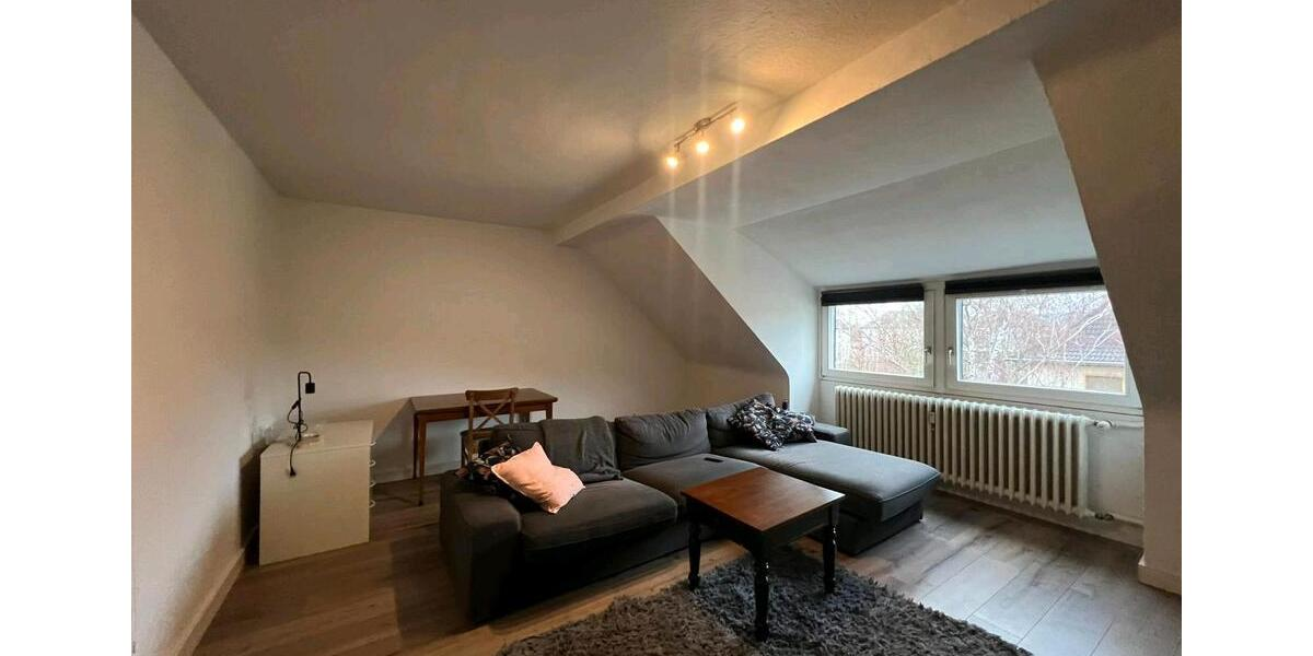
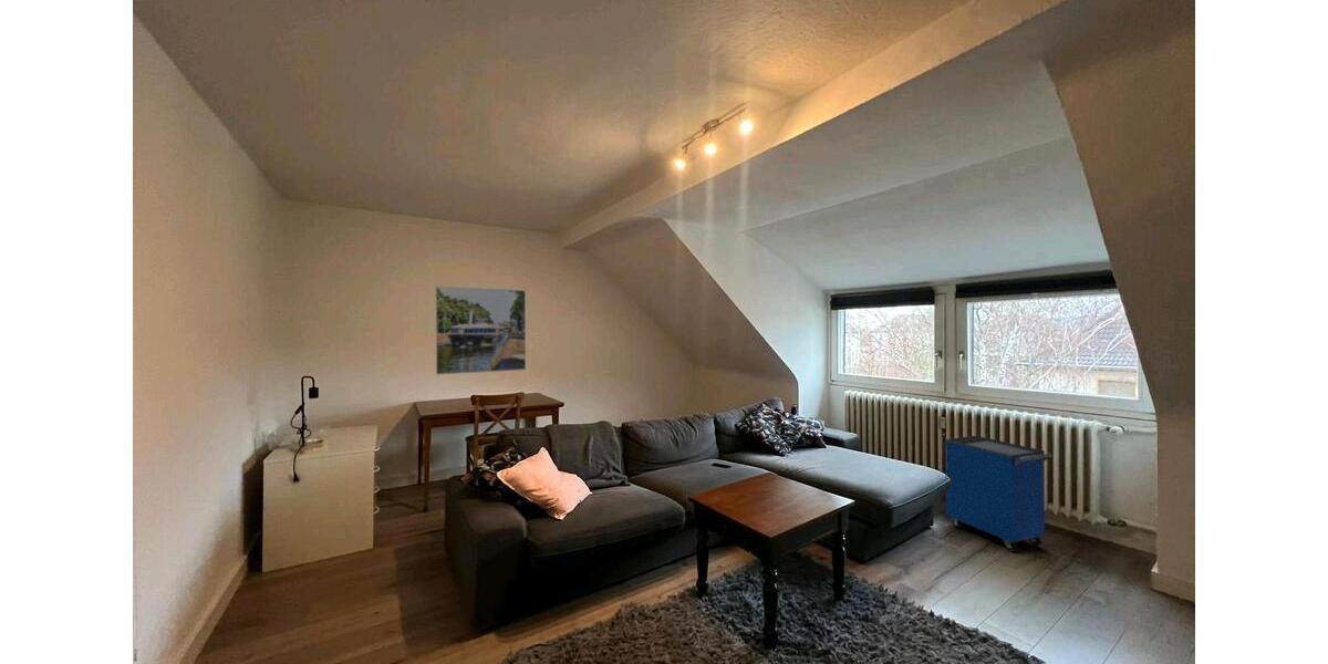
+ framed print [435,286,527,376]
+ cabinet [944,435,1054,553]
